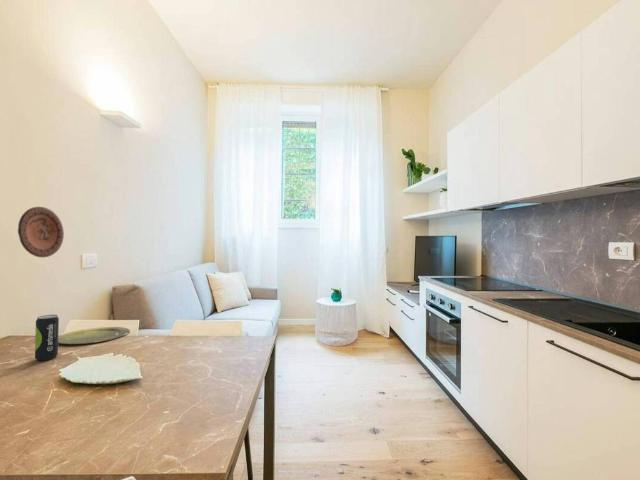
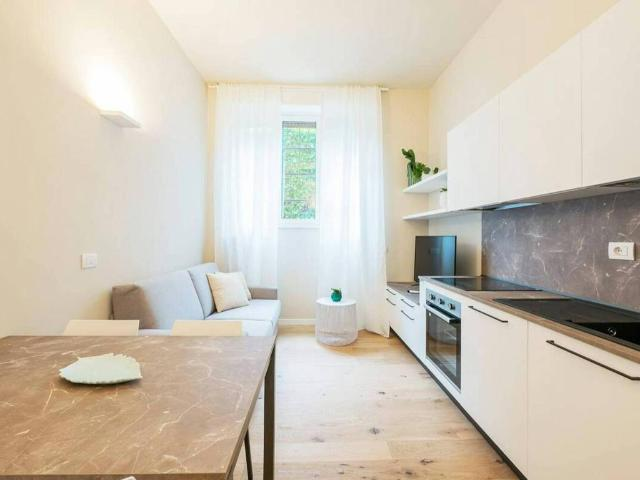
- decorative plate [17,206,65,258]
- beverage can [34,314,60,362]
- plate [58,326,131,345]
